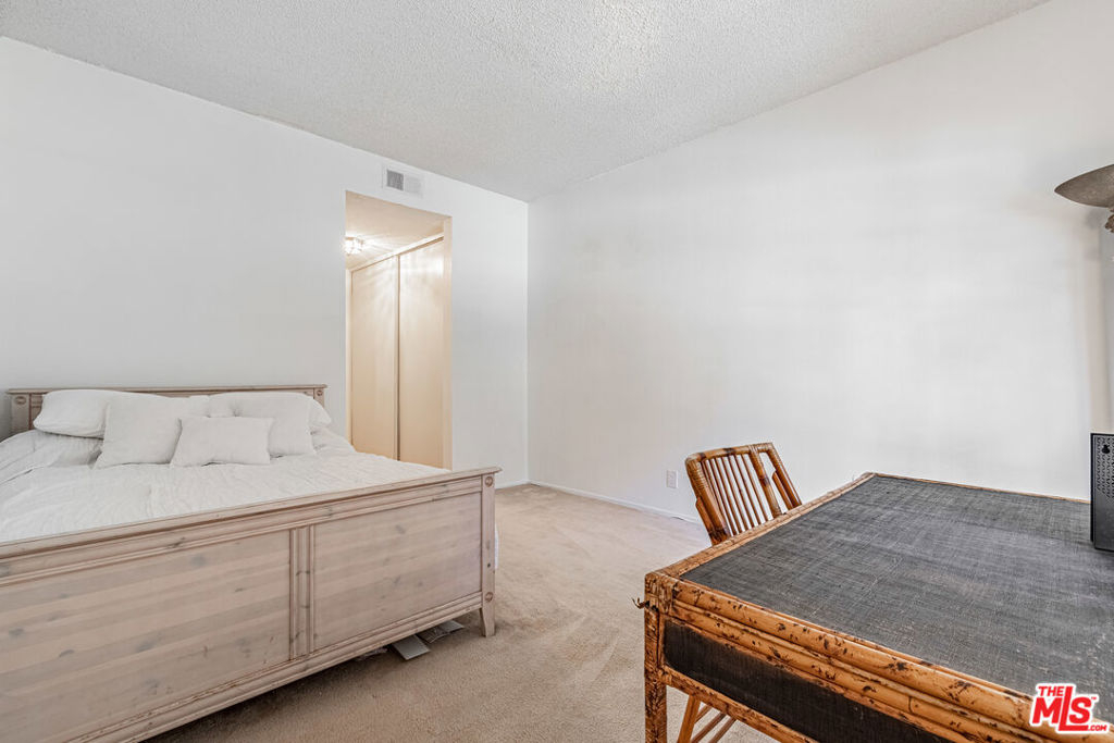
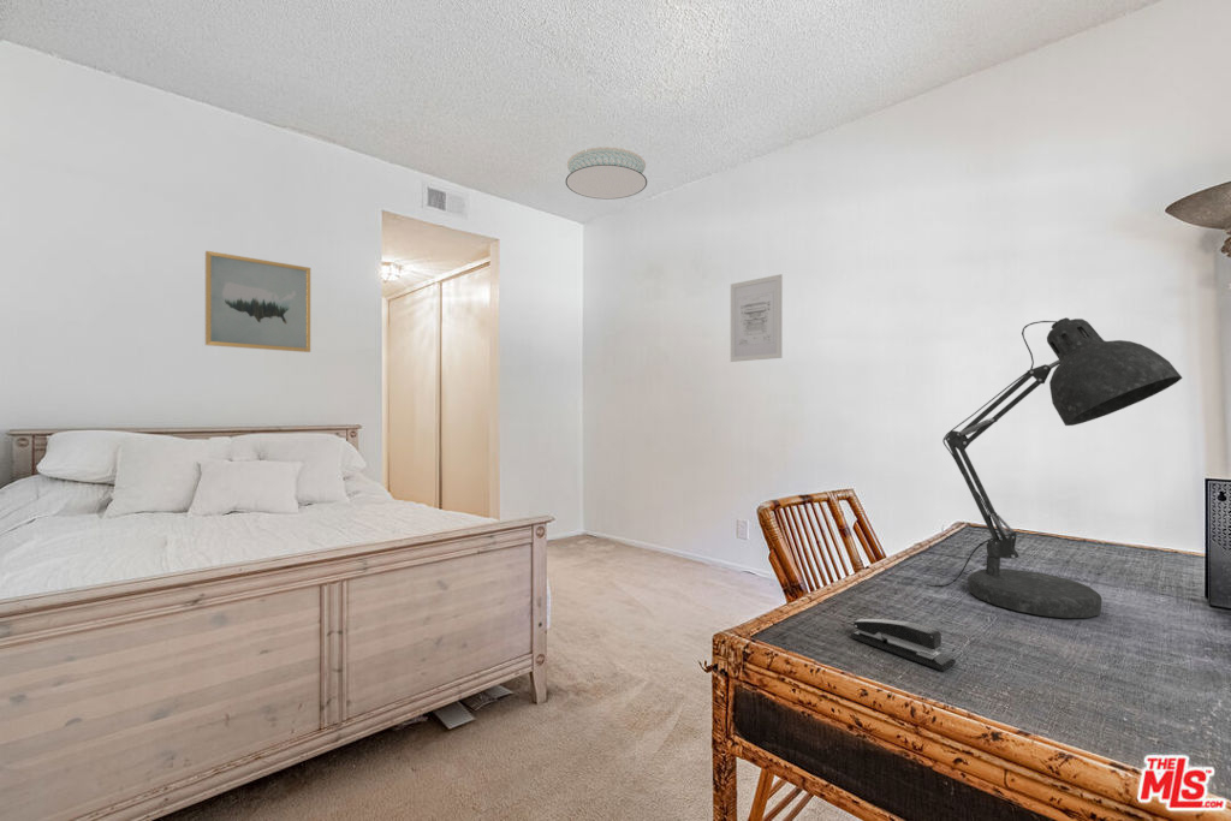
+ ceiling light [565,145,648,201]
+ wall art [204,250,311,353]
+ wall art [730,273,784,363]
+ stapler [850,618,957,672]
+ desk lamp [926,316,1183,619]
